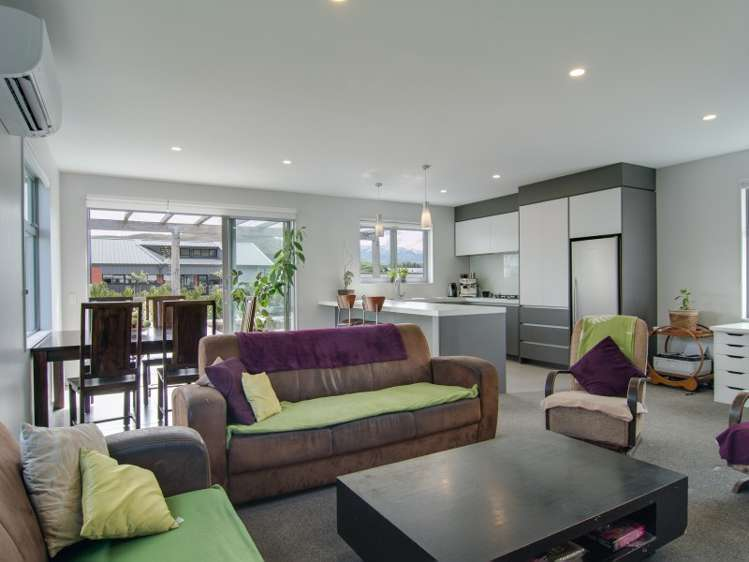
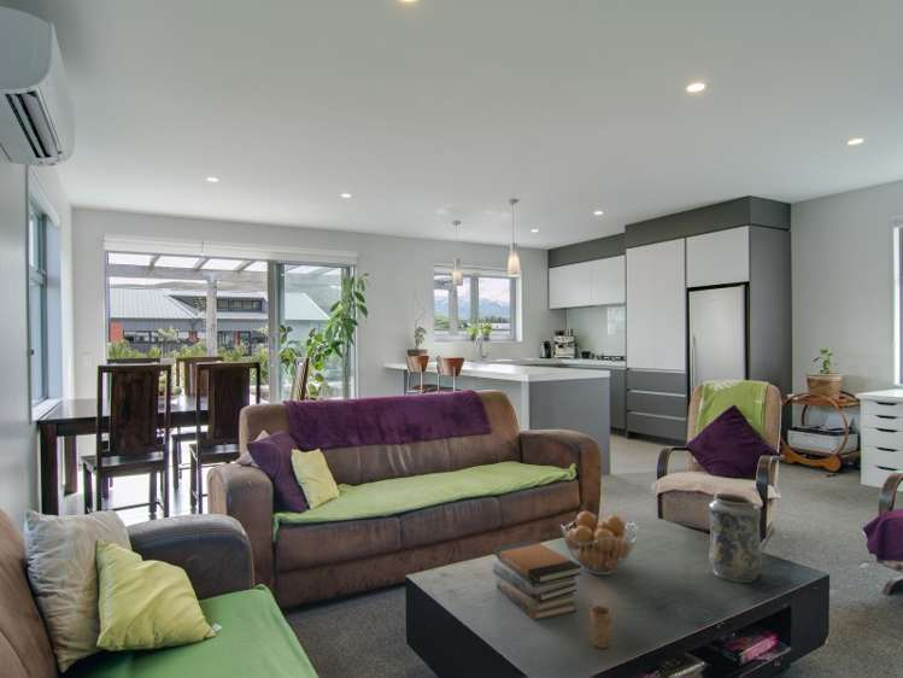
+ cup [588,598,612,649]
+ book stack [492,538,584,621]
+ decorative vase [708,492,763,584]
+ fruit basket [559,510,638,575]
